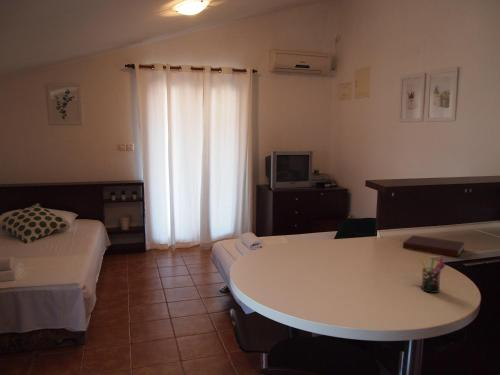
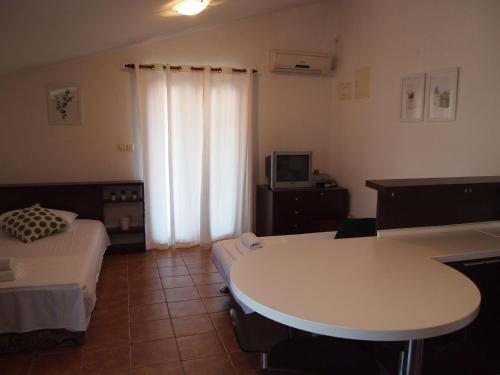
- notebook [402,234,466,258]
- pen holder [418,256,446,294]
